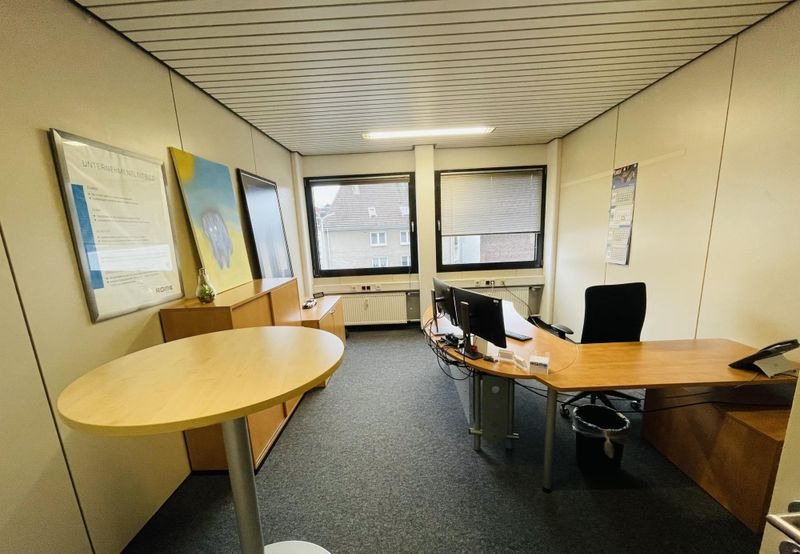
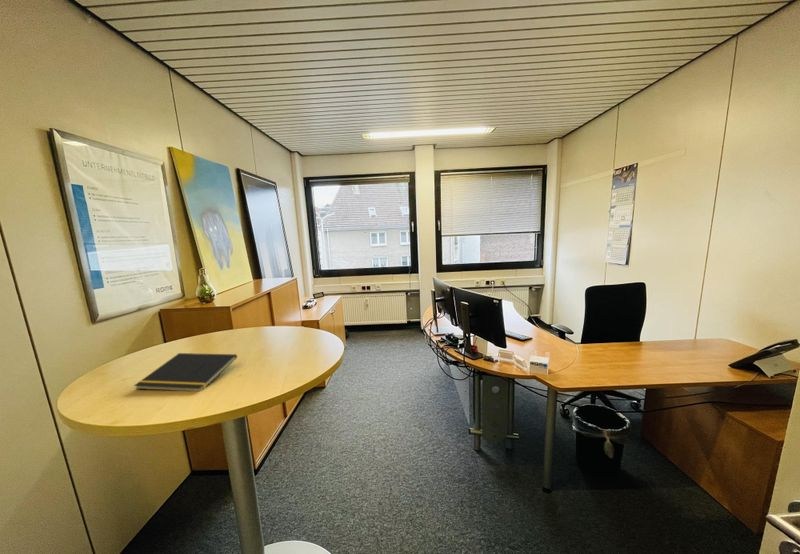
+ notepad [133,352,238,392]
